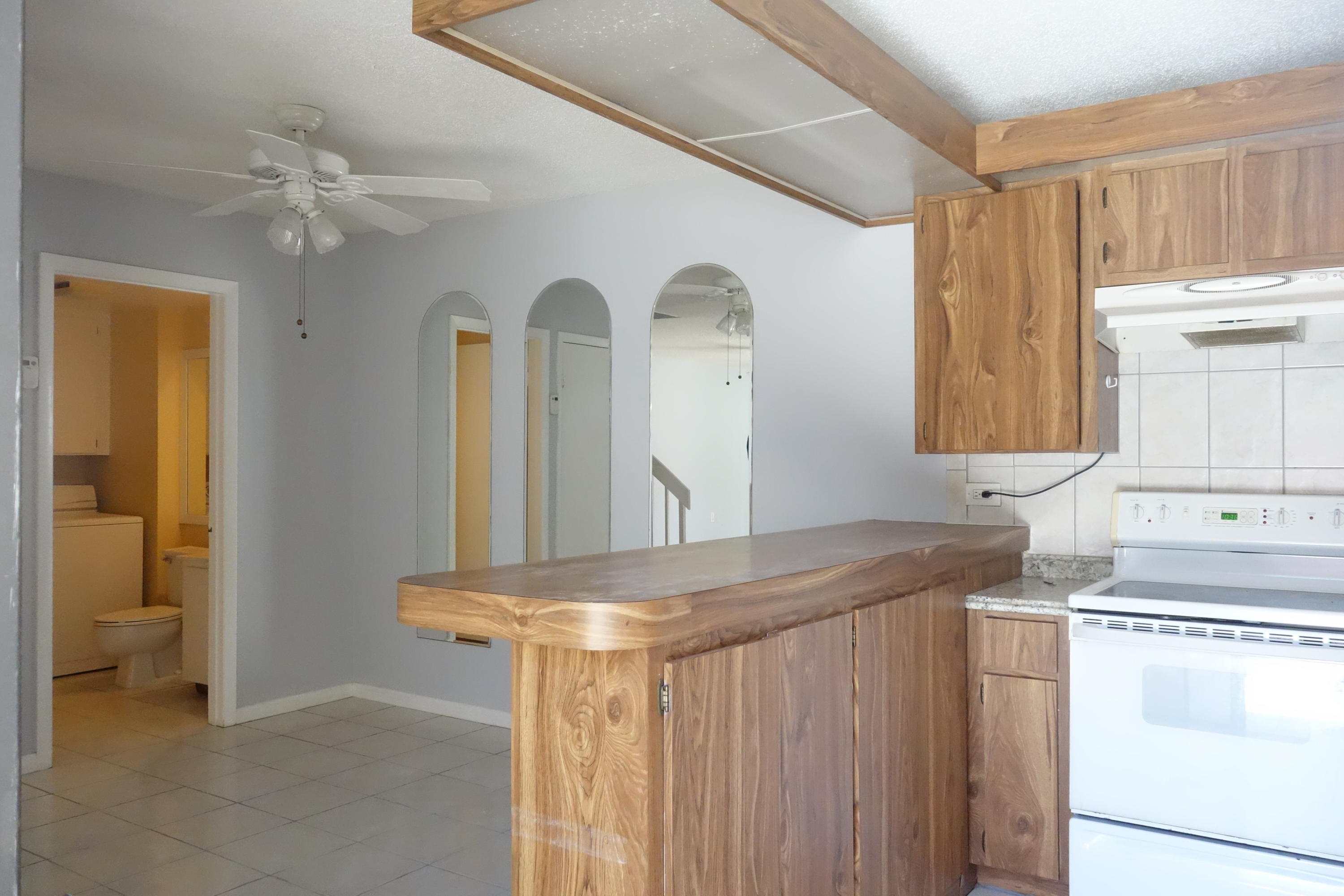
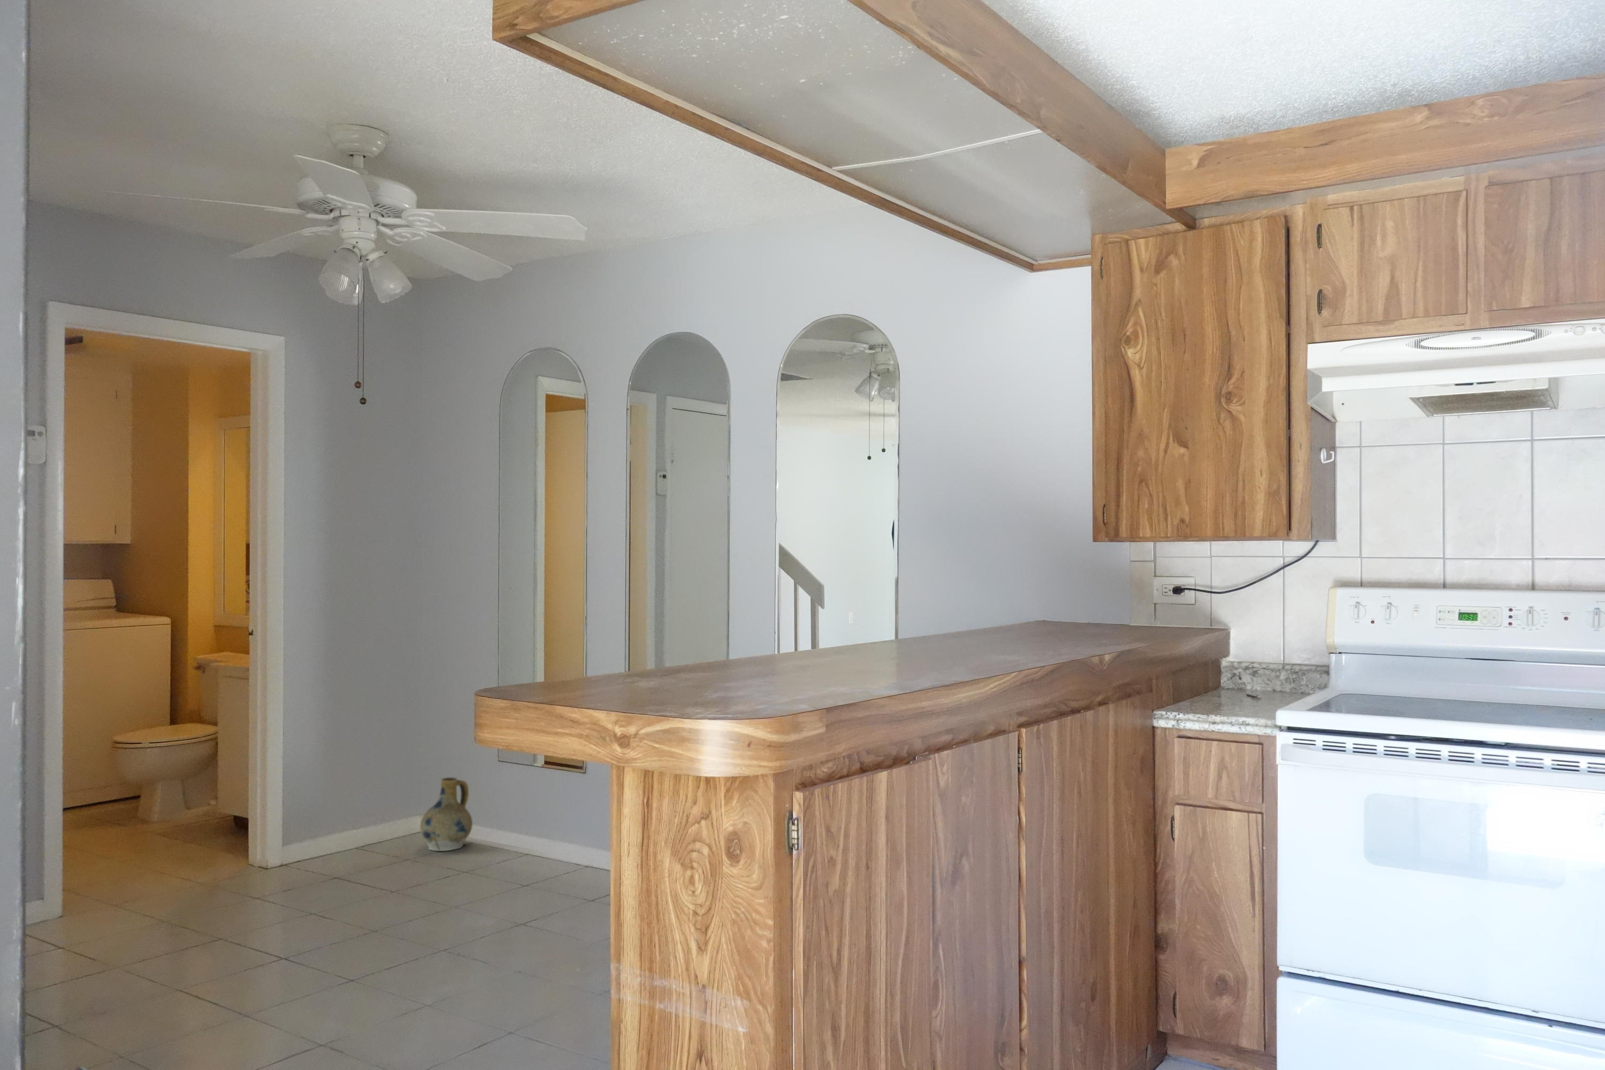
+ ceramic jug [419,776,473,851]
